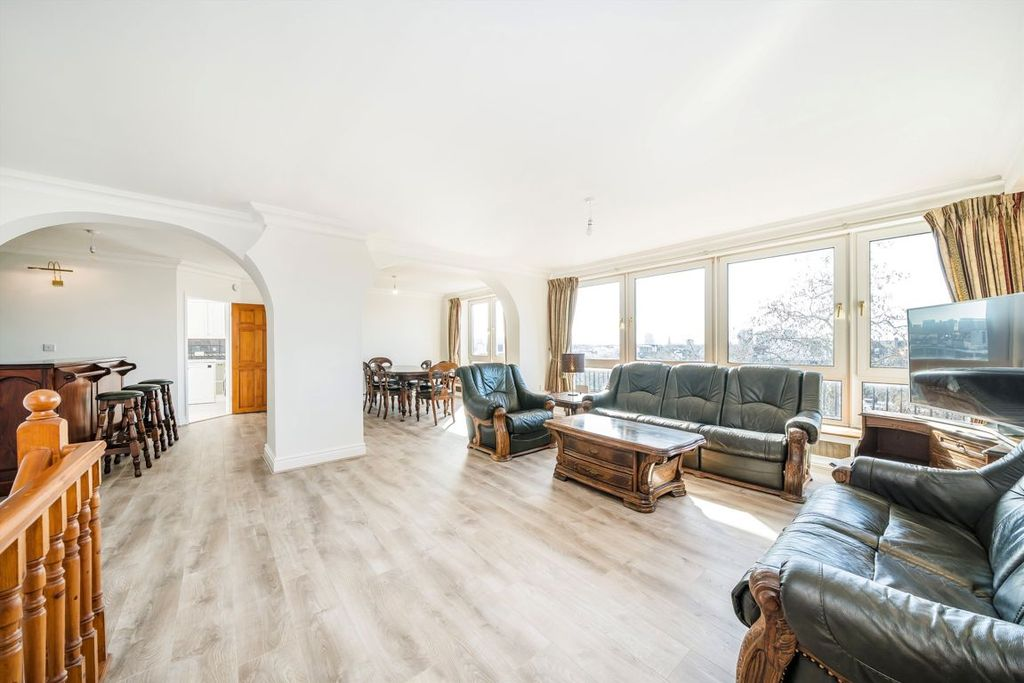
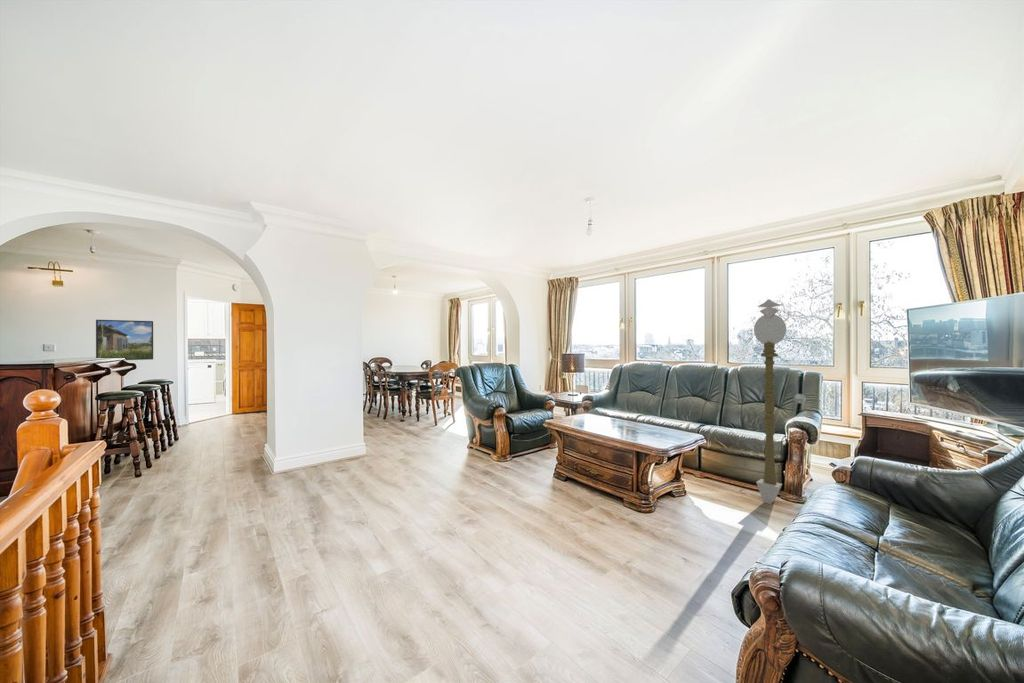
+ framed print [95,319,154,361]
+ magic staff [753,298,807,505]
